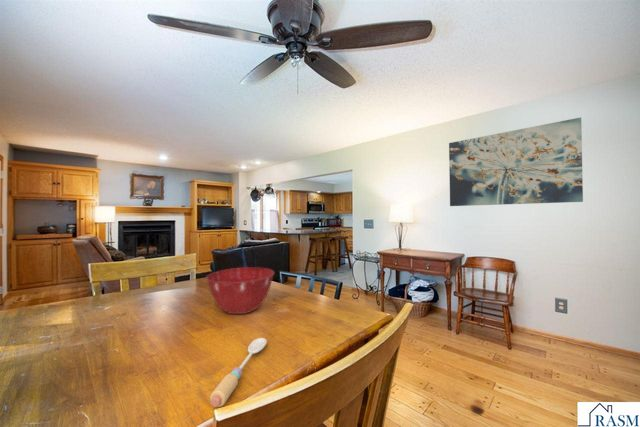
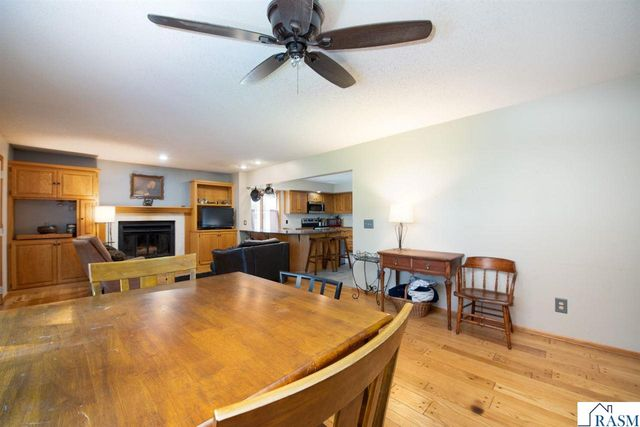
- mixing bowl [205,266,275,315]
- spoon [209,337,268,408]
- wall art [448,116,584,207]
